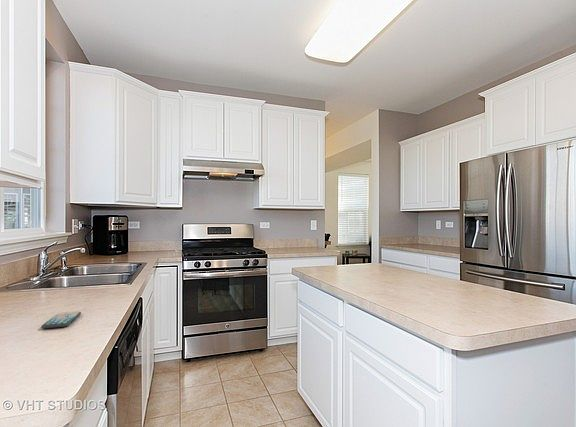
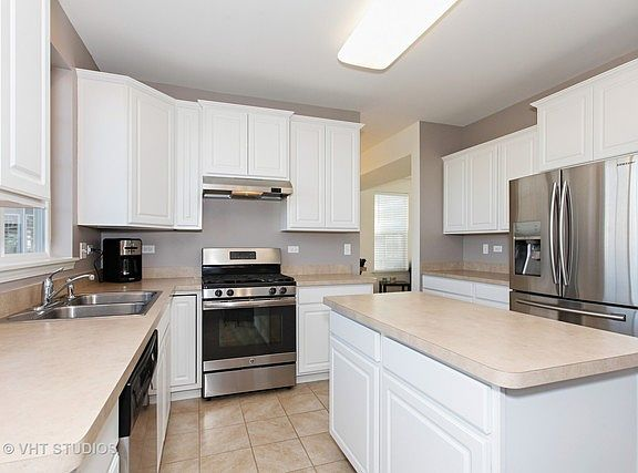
- smartphone [40,311,82,330]
